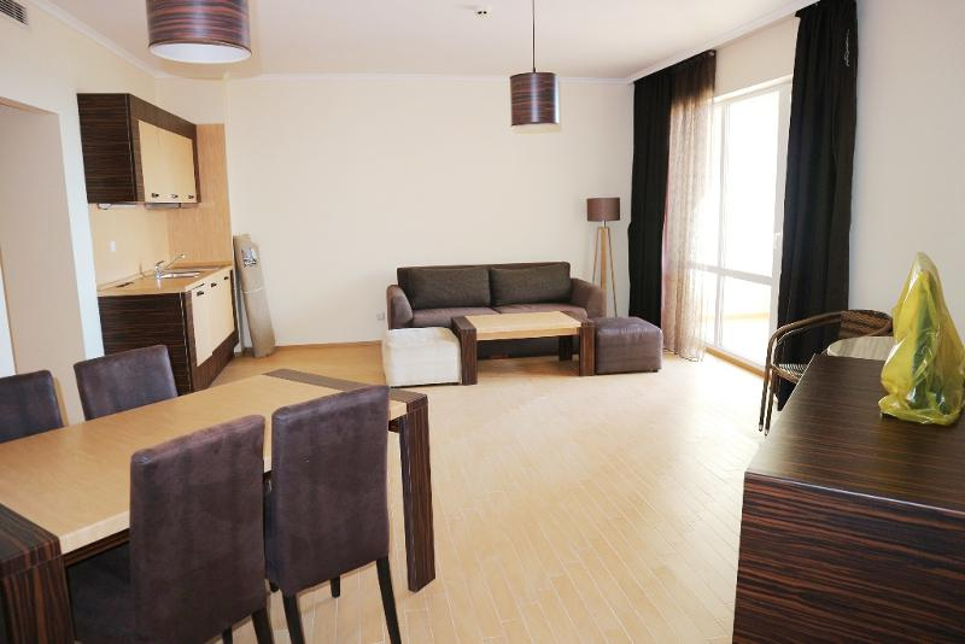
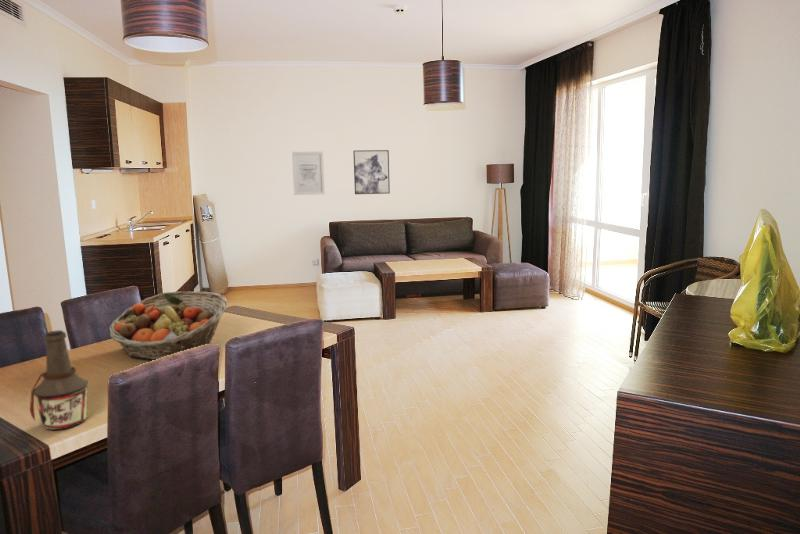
+ wall art [291,151,326,196]
+ wall art [352,149,391,195]
+ bottle [29,329,89,431]
+ fruit basket [108,290,228,361]
